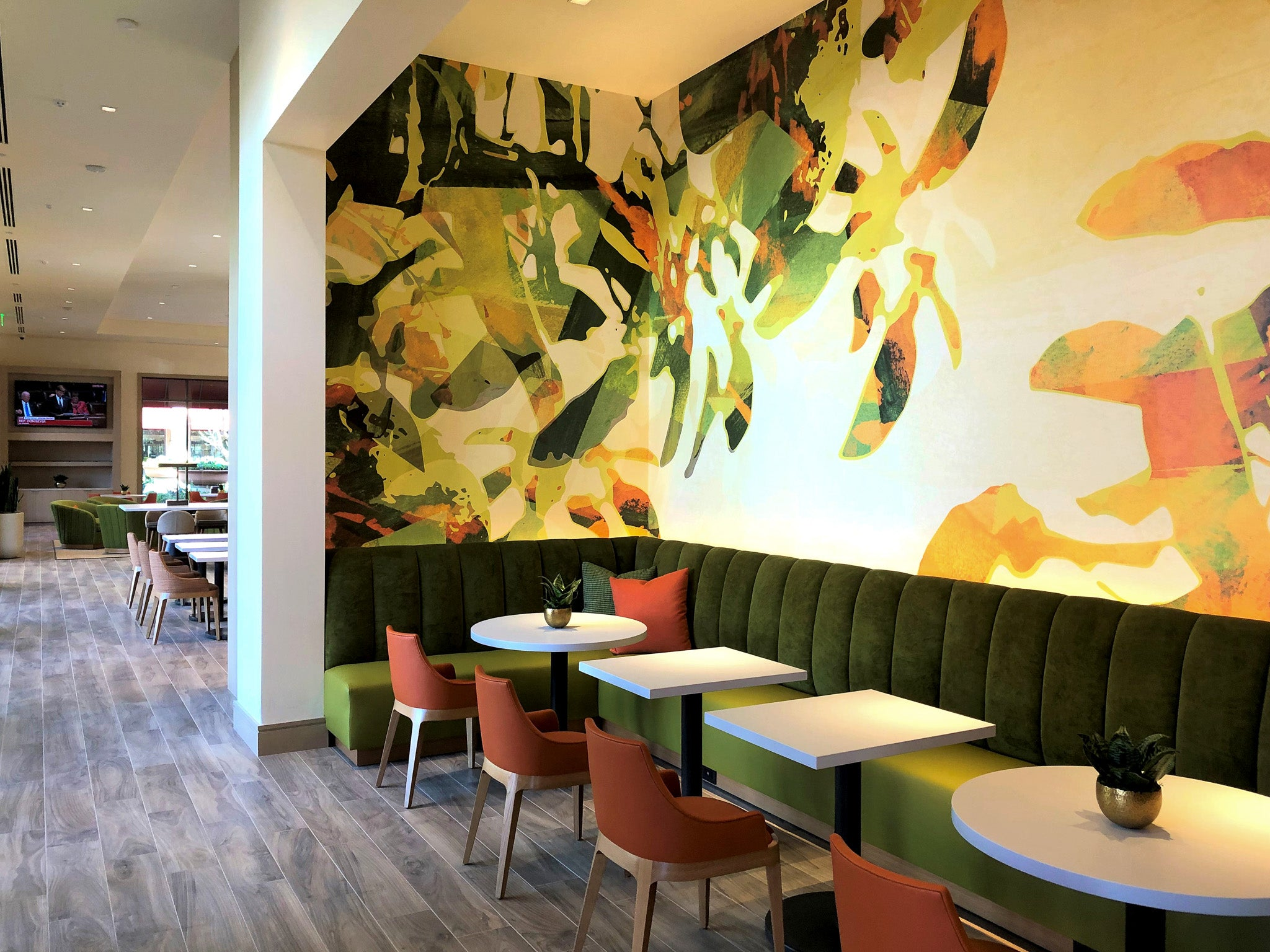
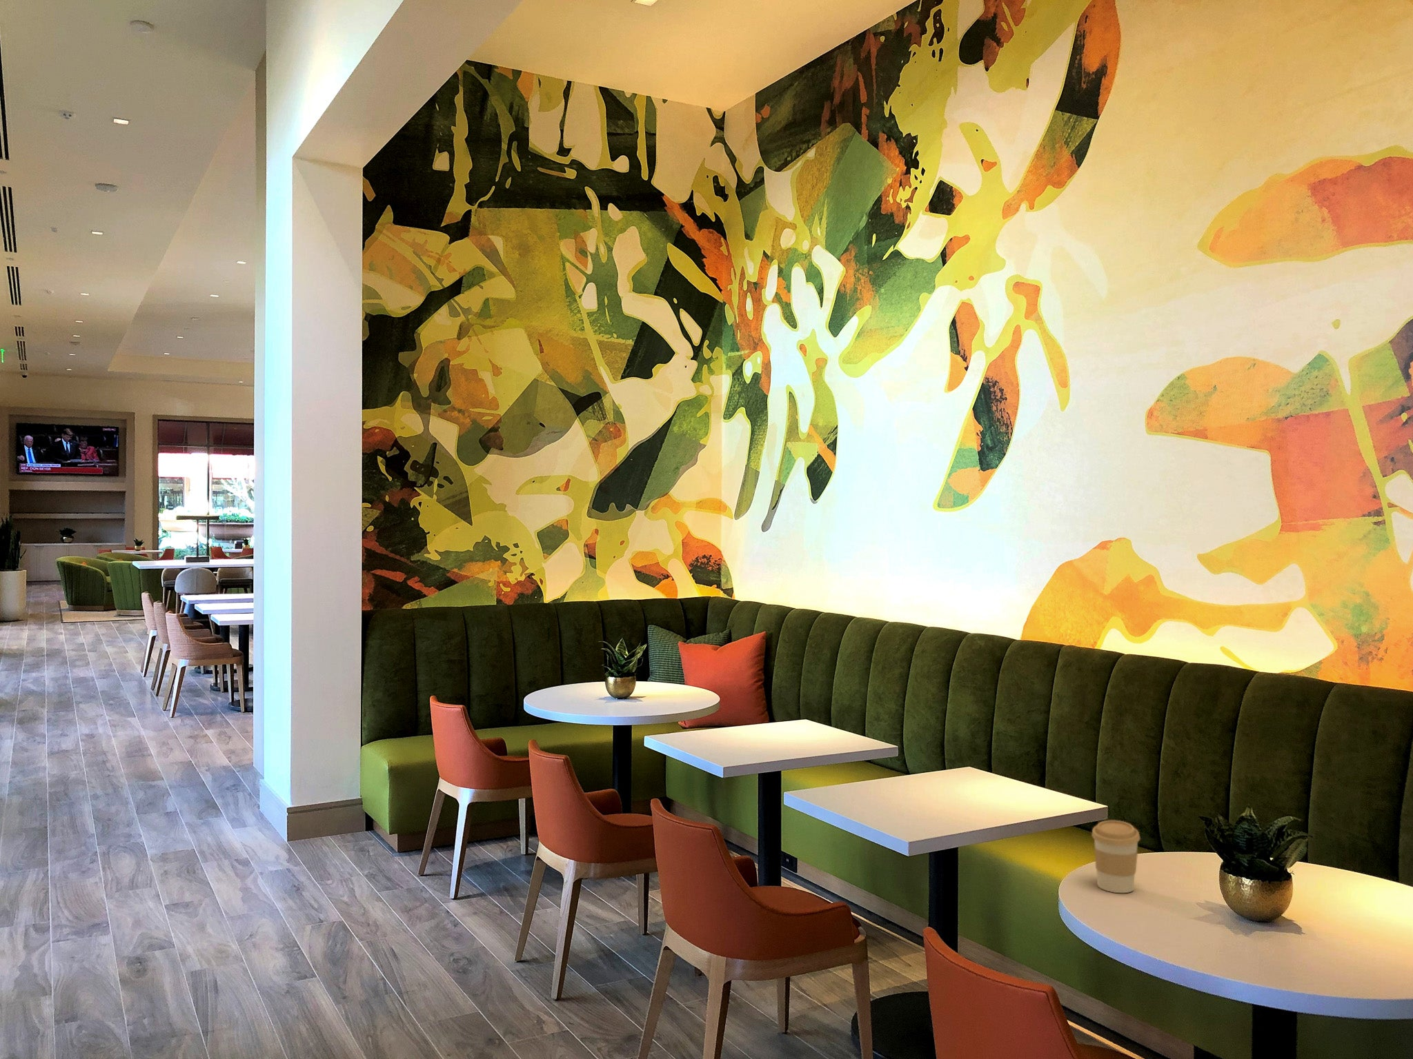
+ coffee cup [1090,820,1140,893]
